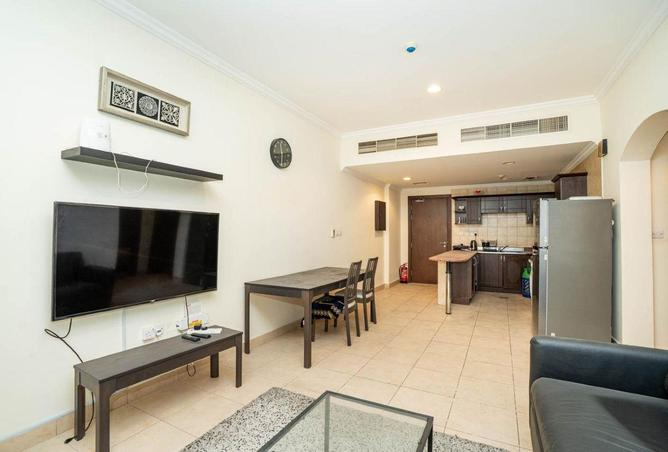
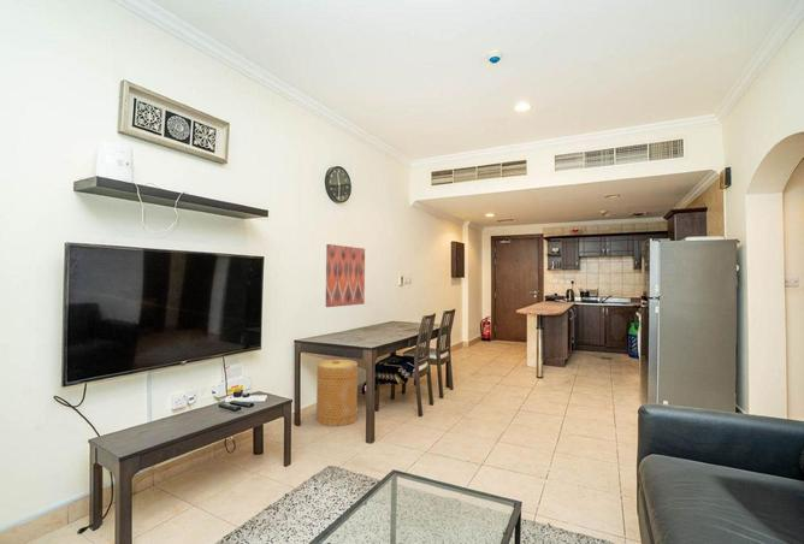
+ basket [315,359,359,427]
+ wall art [325,243,366,308]
